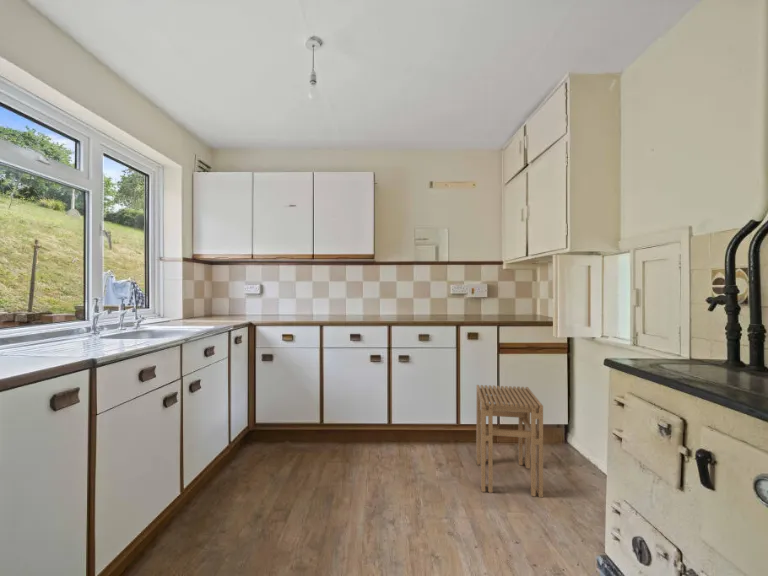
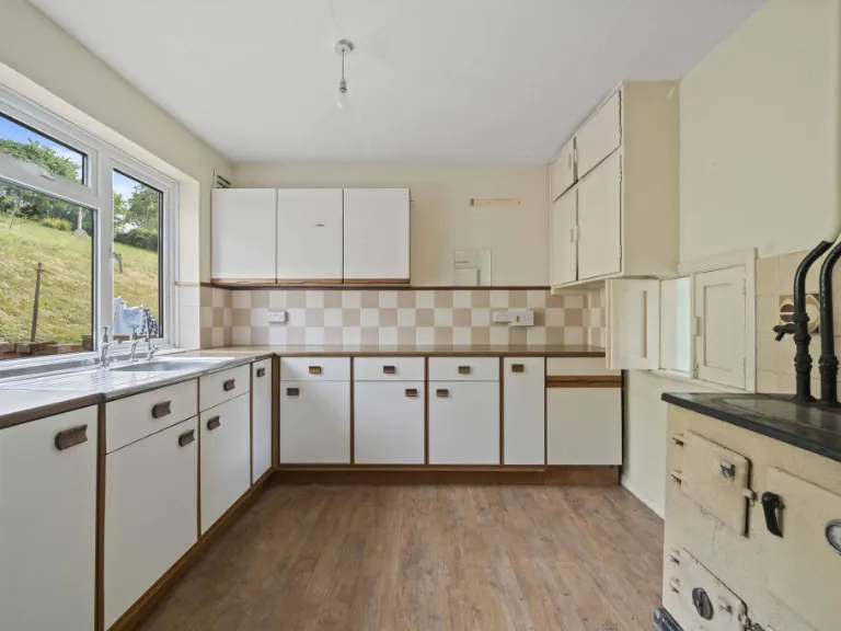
- stool [475,384,544,498]
